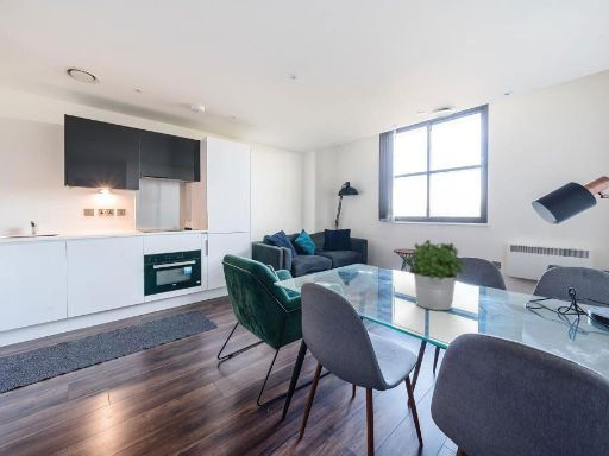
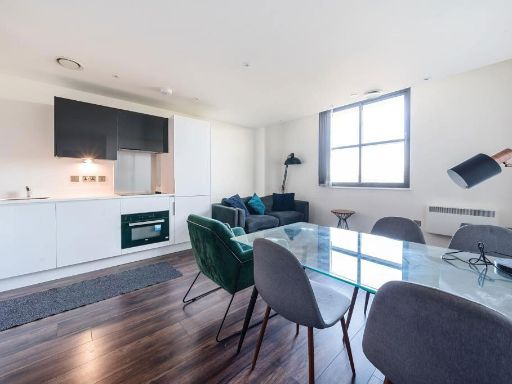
- potted plant [401,239,466,311]
